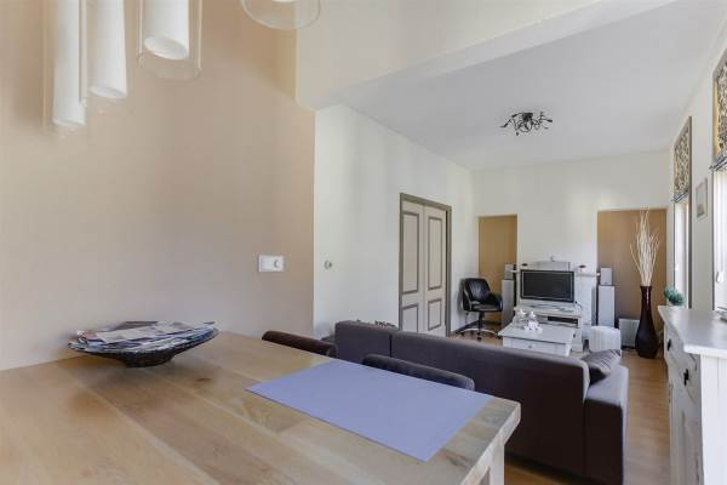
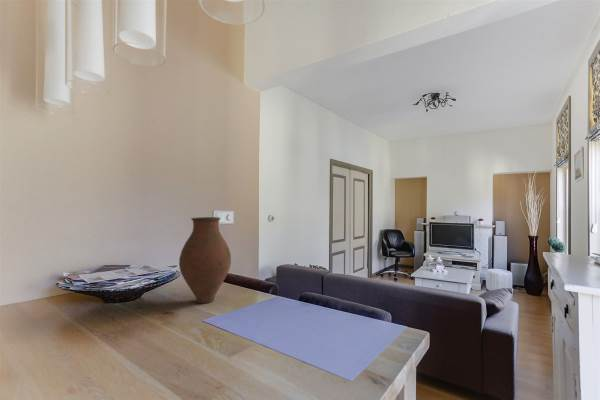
+ vase [178,216,232,304]
